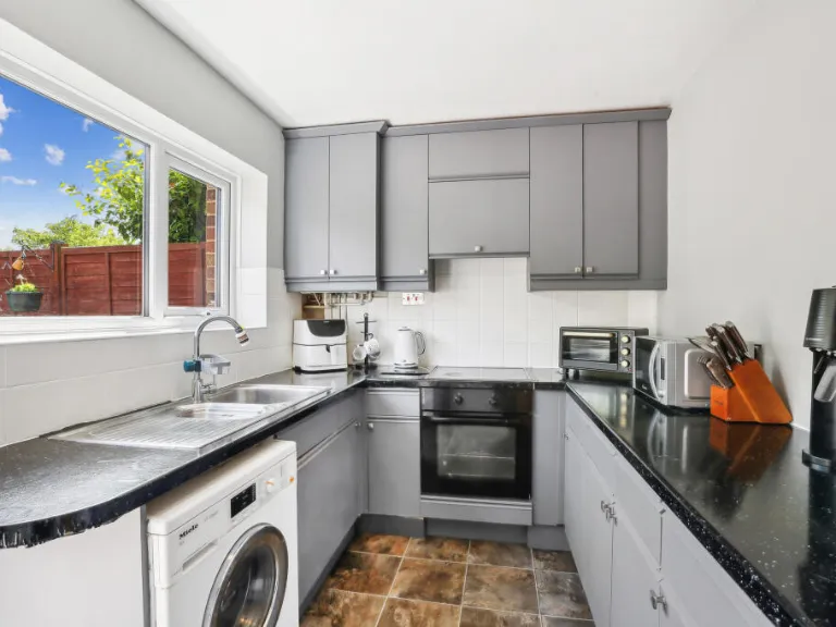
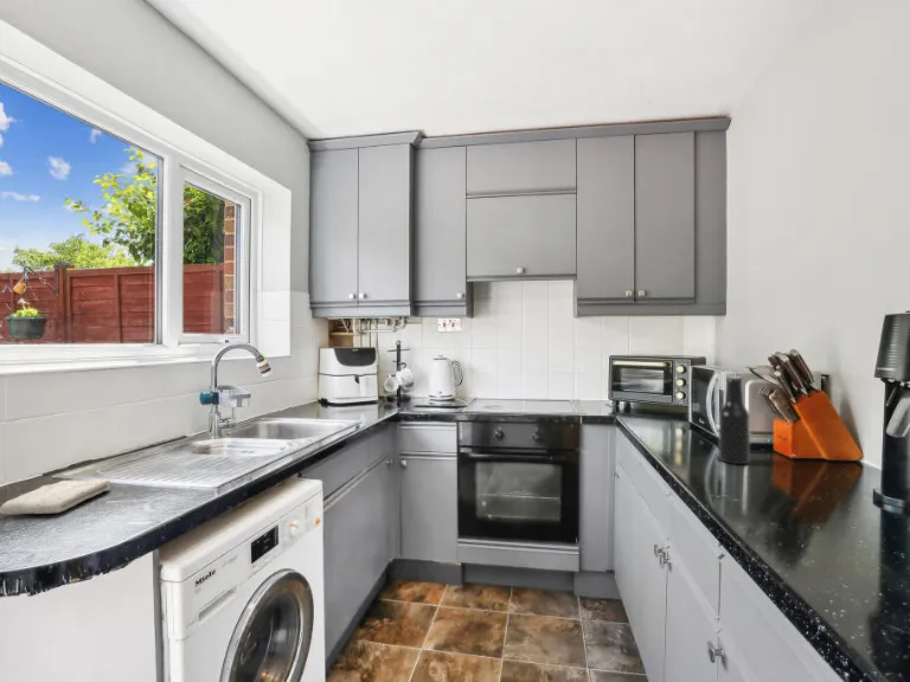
+ washcloth [0,478,111,516]
+ beer bottle [718,375,751,465]
